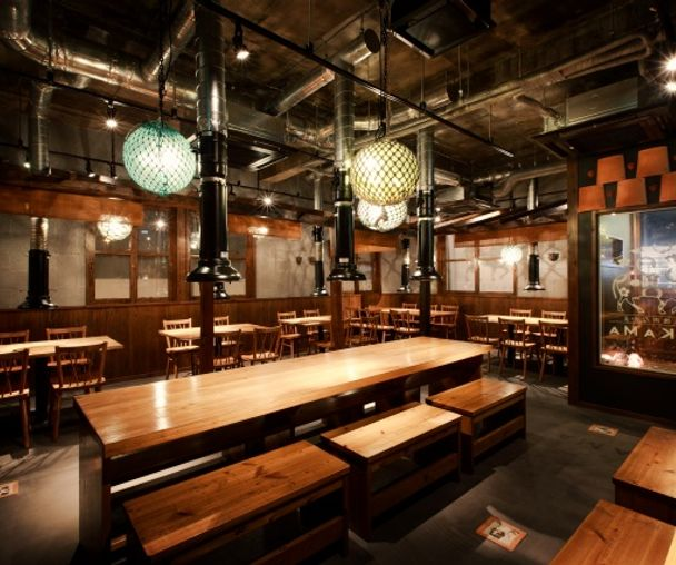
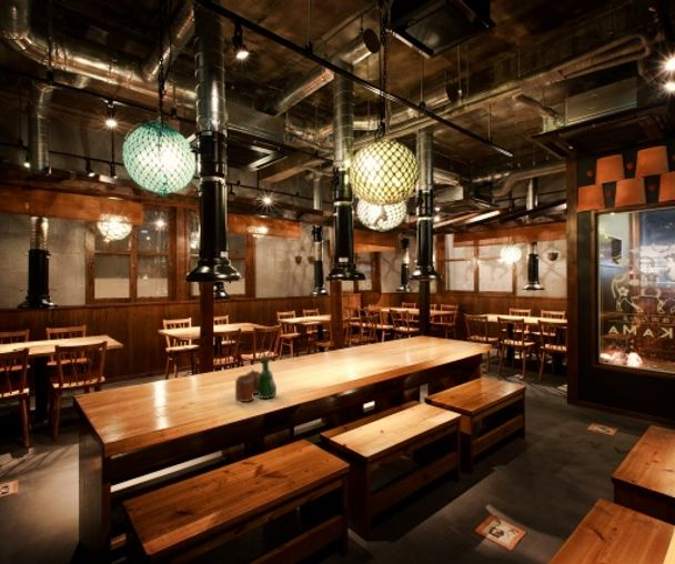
+ tavern set [234,354,278,403]
